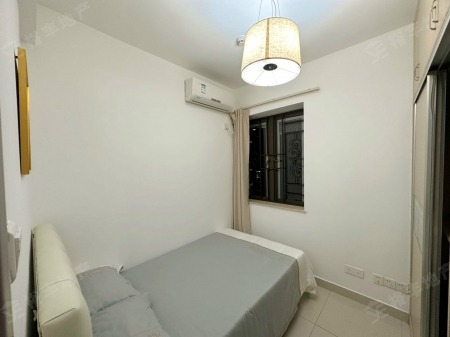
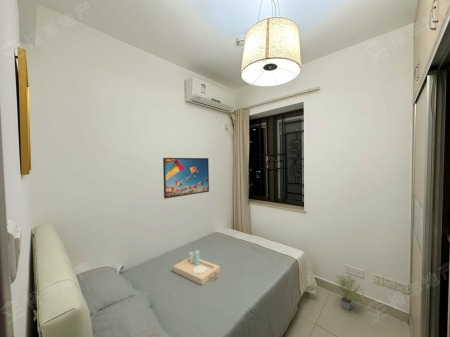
+ potted plant [334,273,365,311]
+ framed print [162,157,210,200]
+ serving tray [172,248,221,286]
